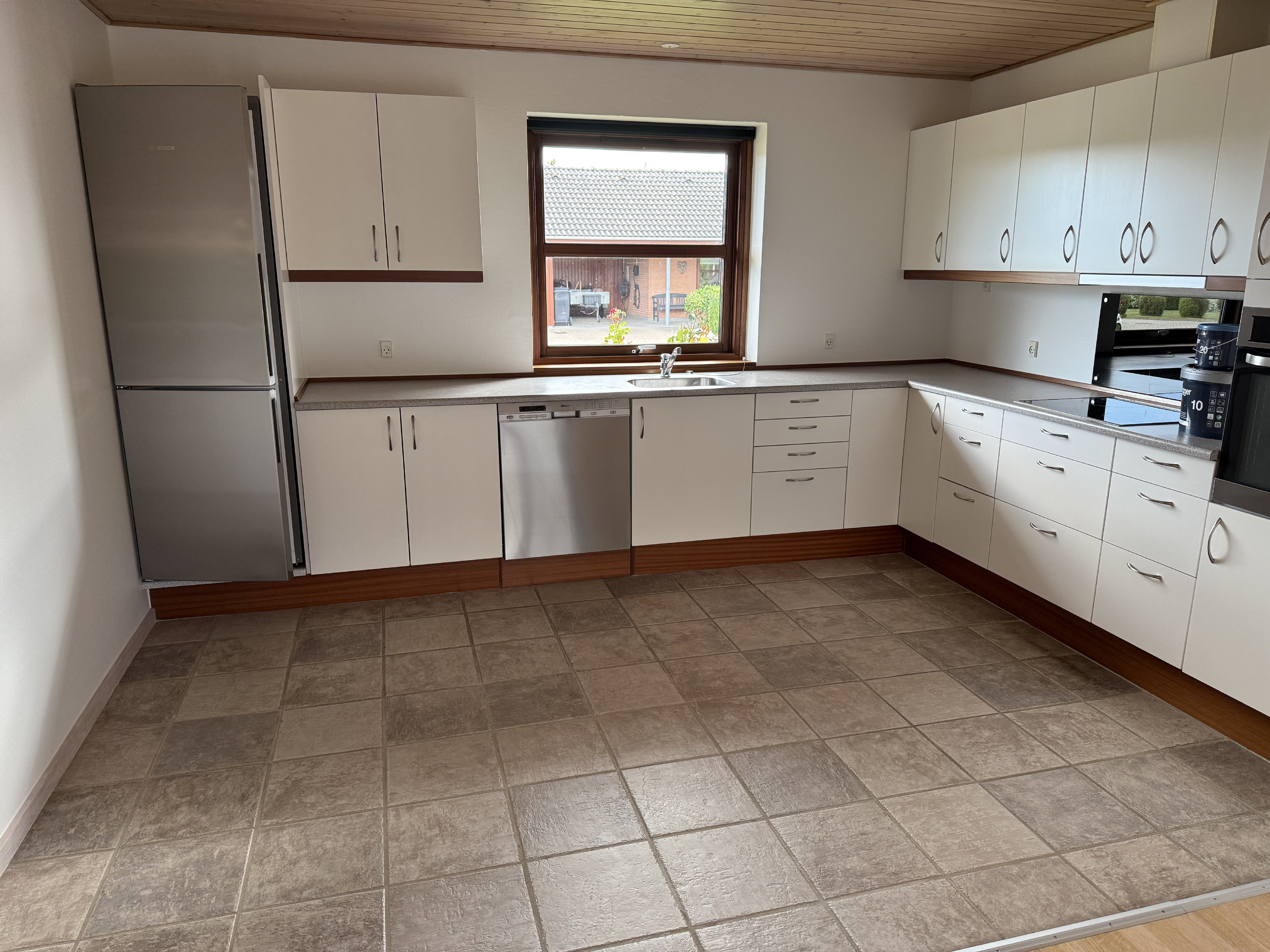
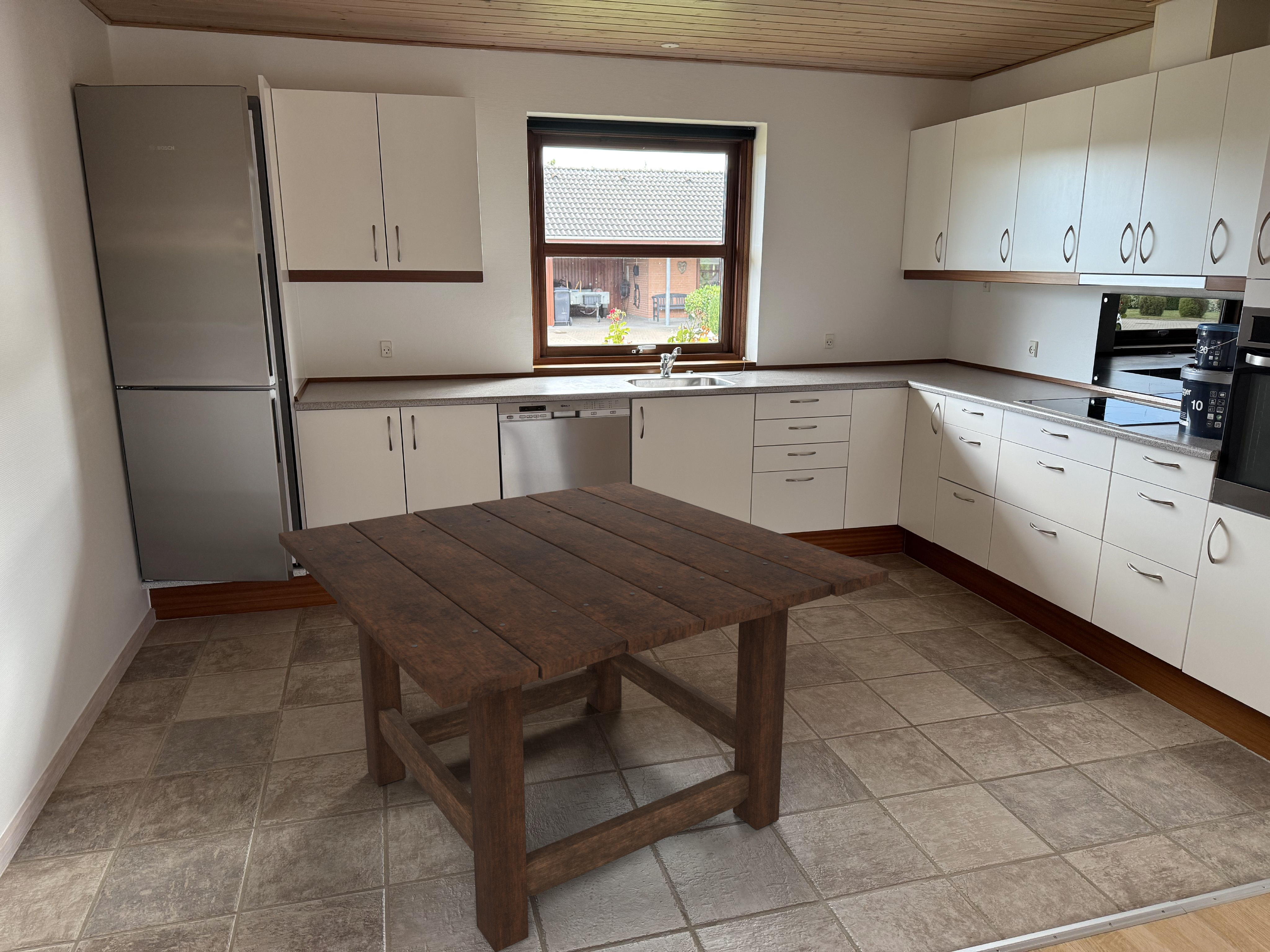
+ dining table [278,482,889,952]
